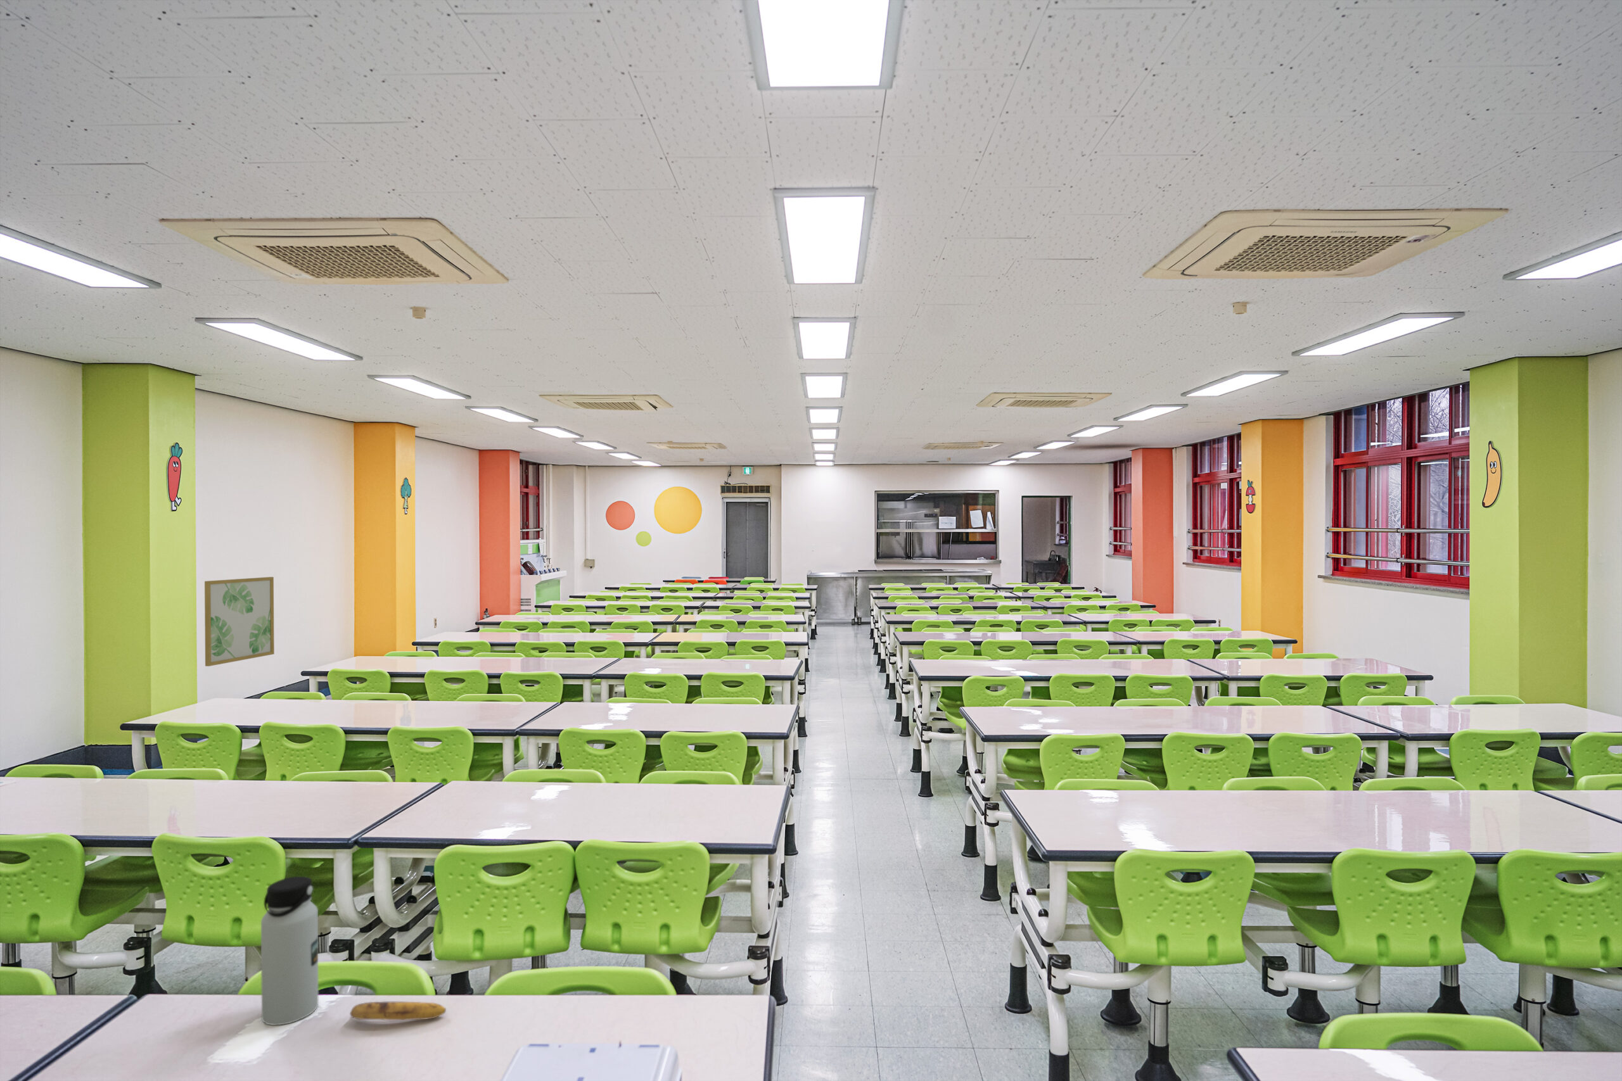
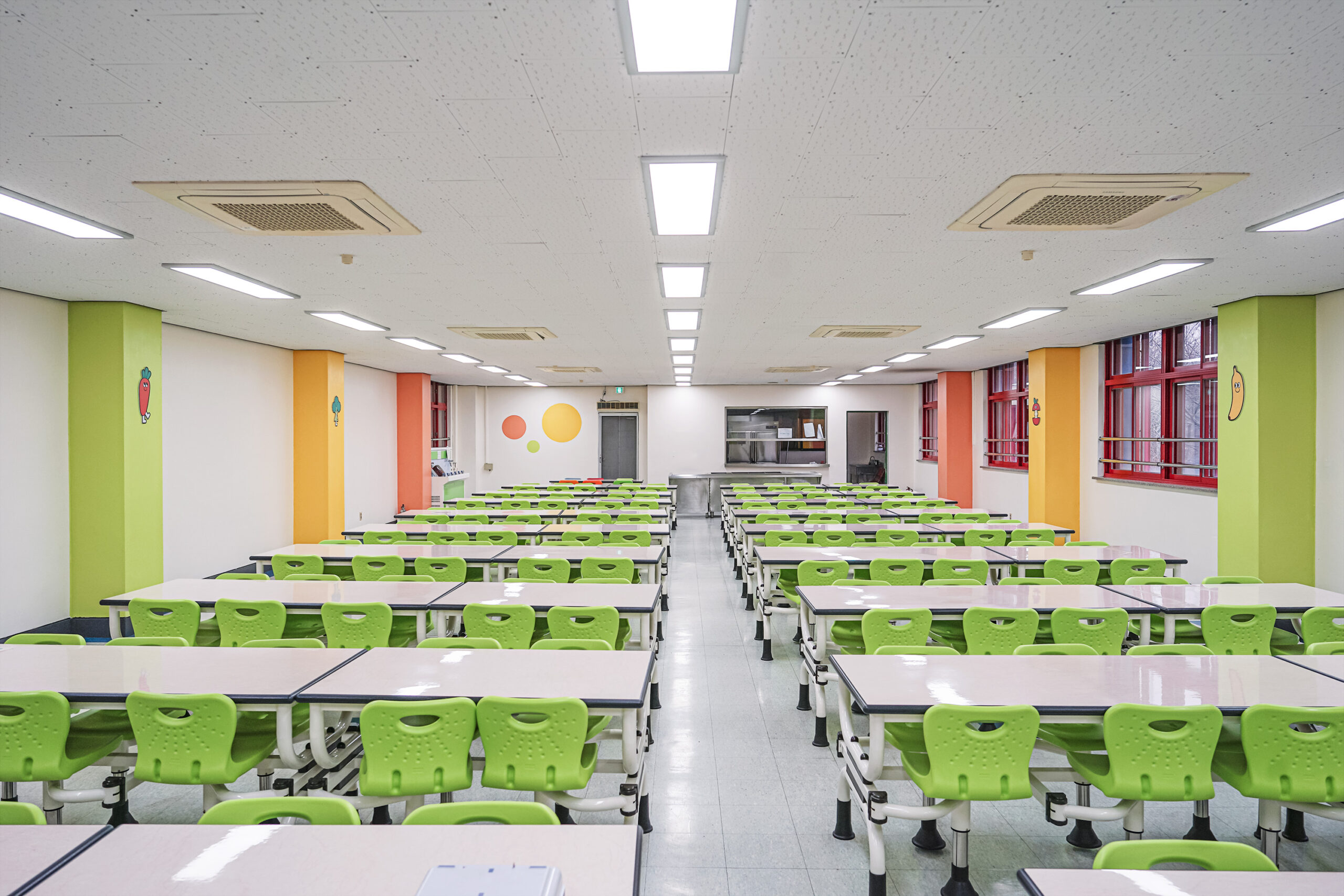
- wall art [204,577,275,667]
- banana [350,1001,447,1021]
- water bottle [261,876,319,1026]
